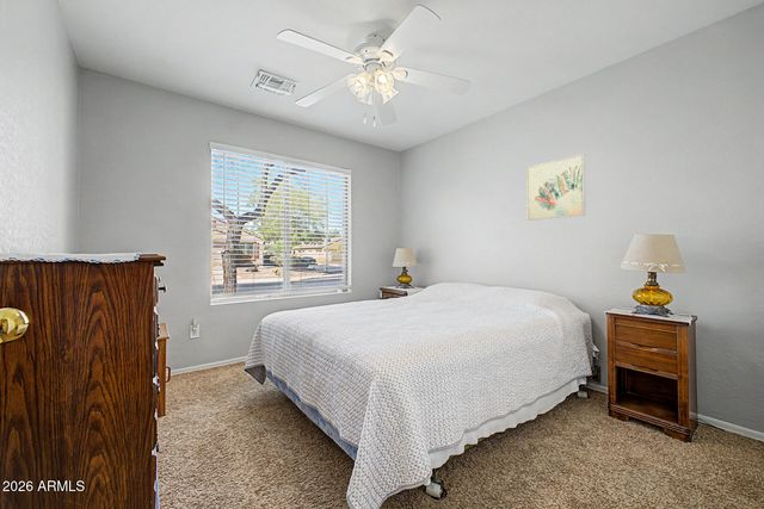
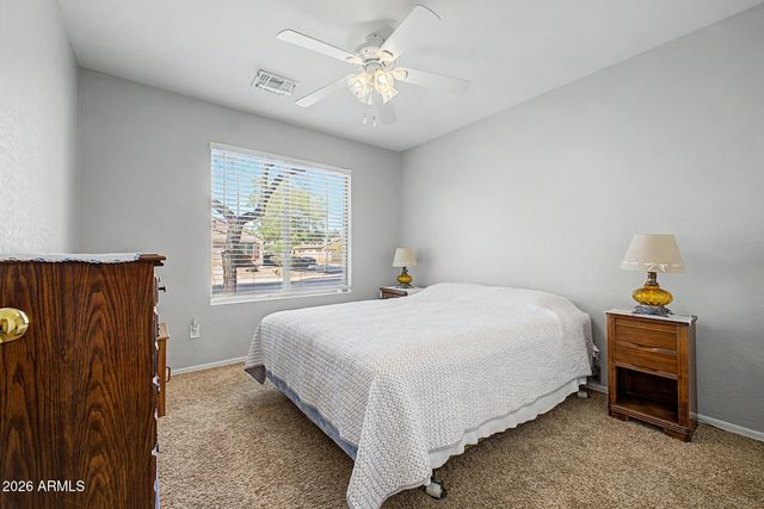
- wall art [525,154,587,222]
